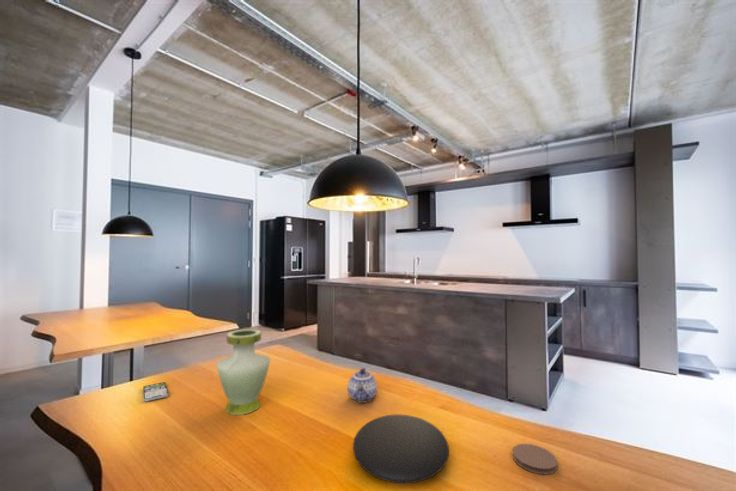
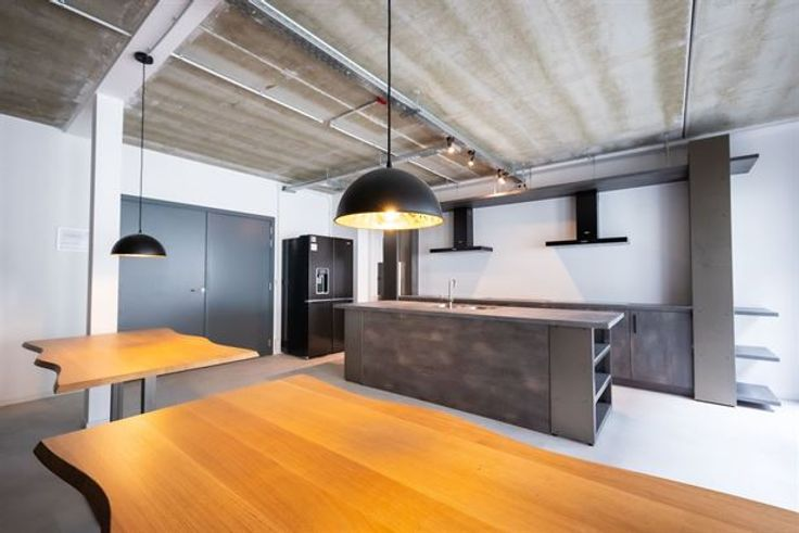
- vase [215,328,272,416]
- coaster [512,443,558,476]
- plate [352,413,450,484]
- smartphone [142,381,169,402]
- teapot [347,367,378,404]
